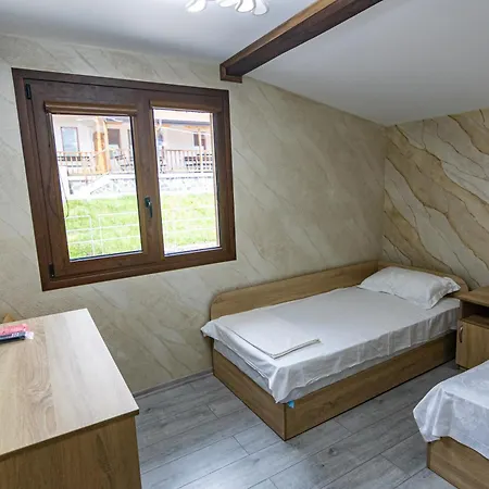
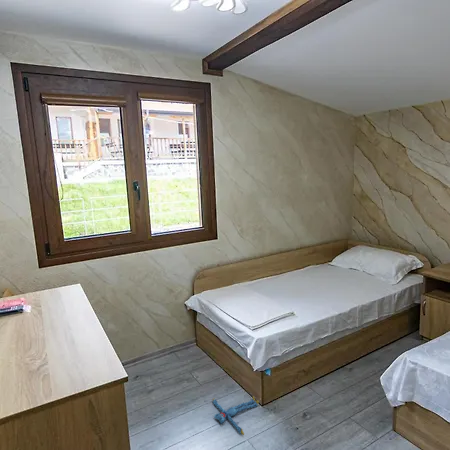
+ plush toy [212,395,260,436]
